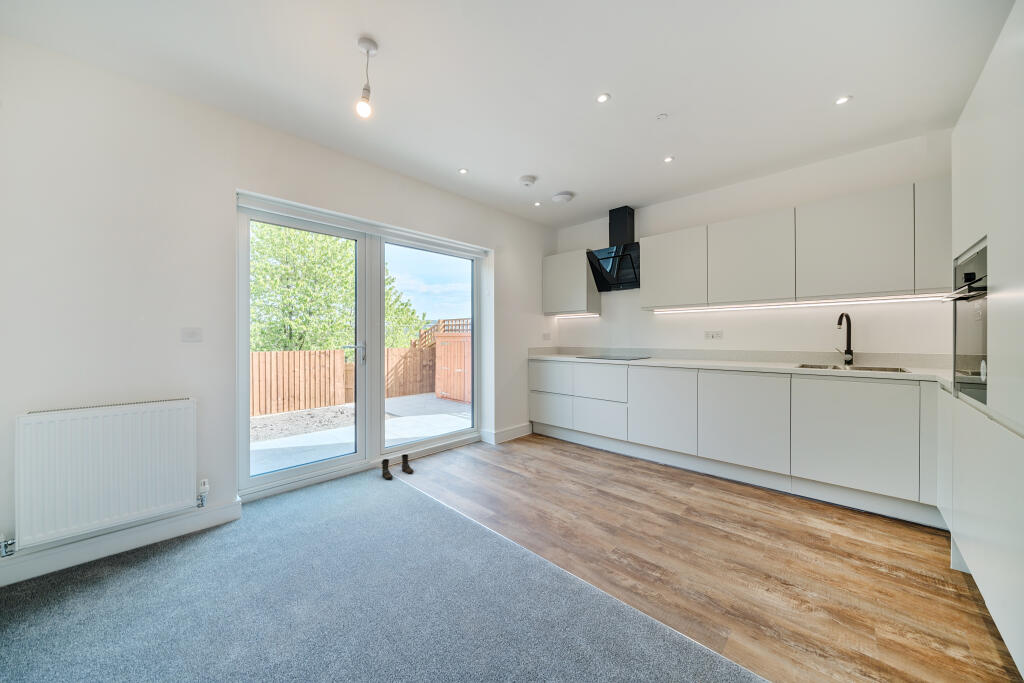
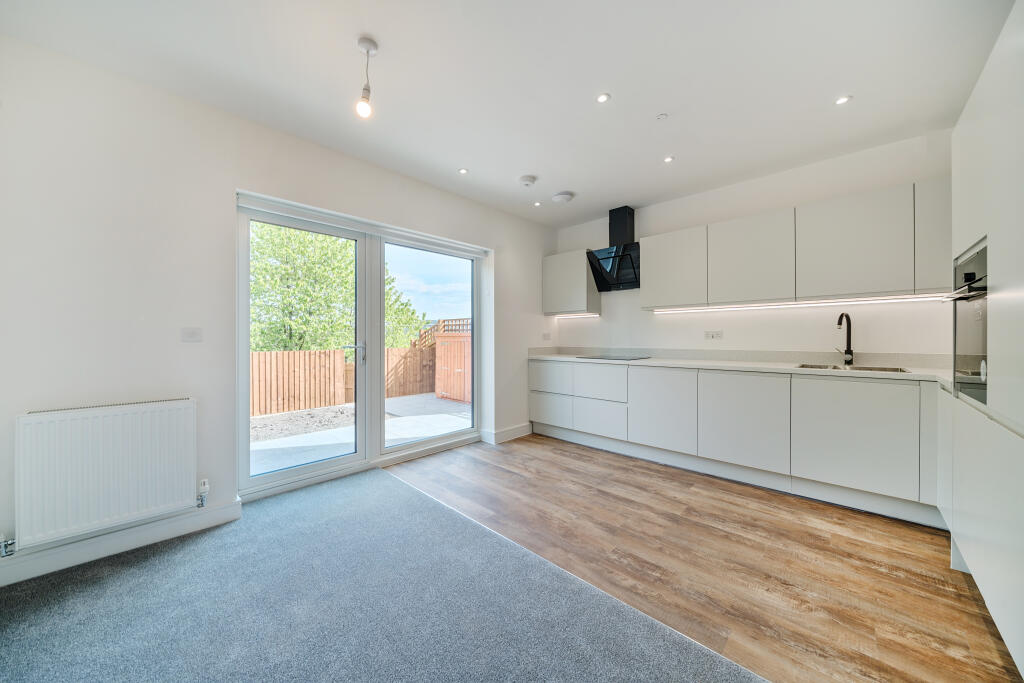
- boots [381,453,414,480]
